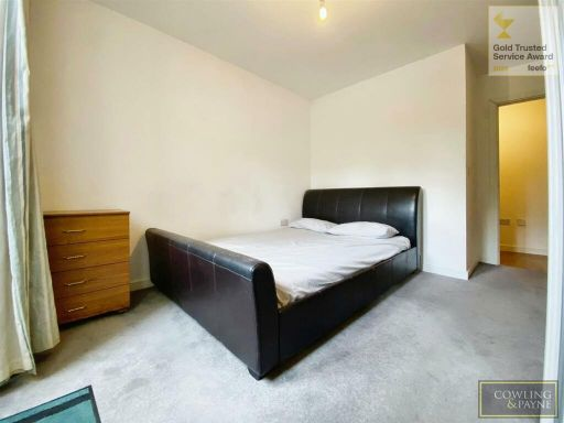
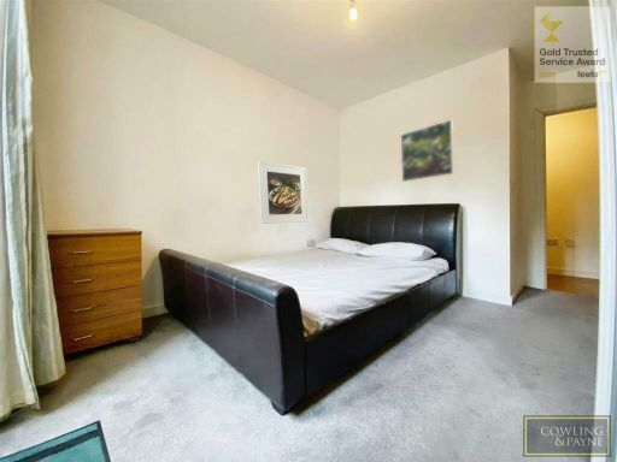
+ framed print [400,119,454,183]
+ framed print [257,160,310,225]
